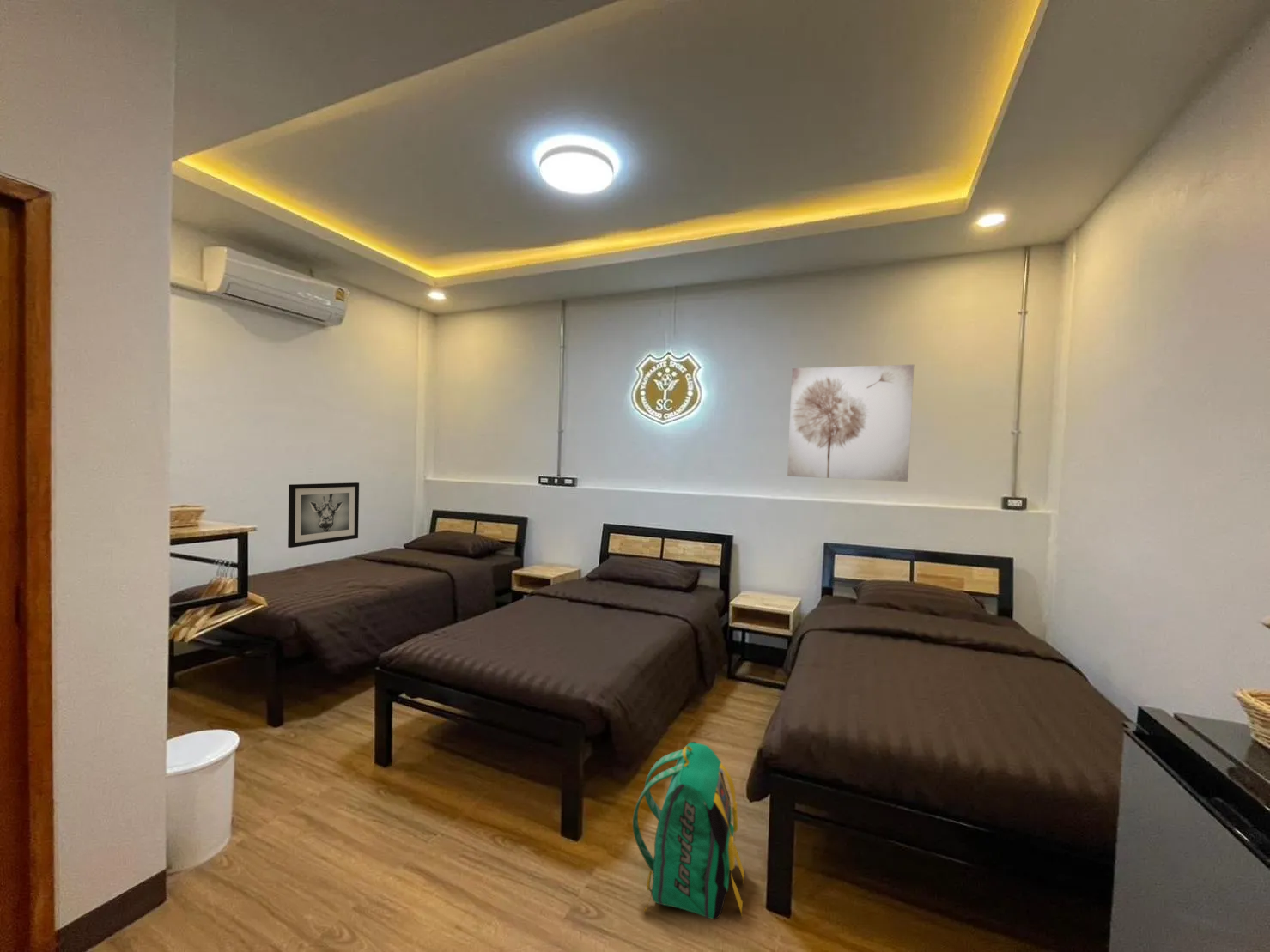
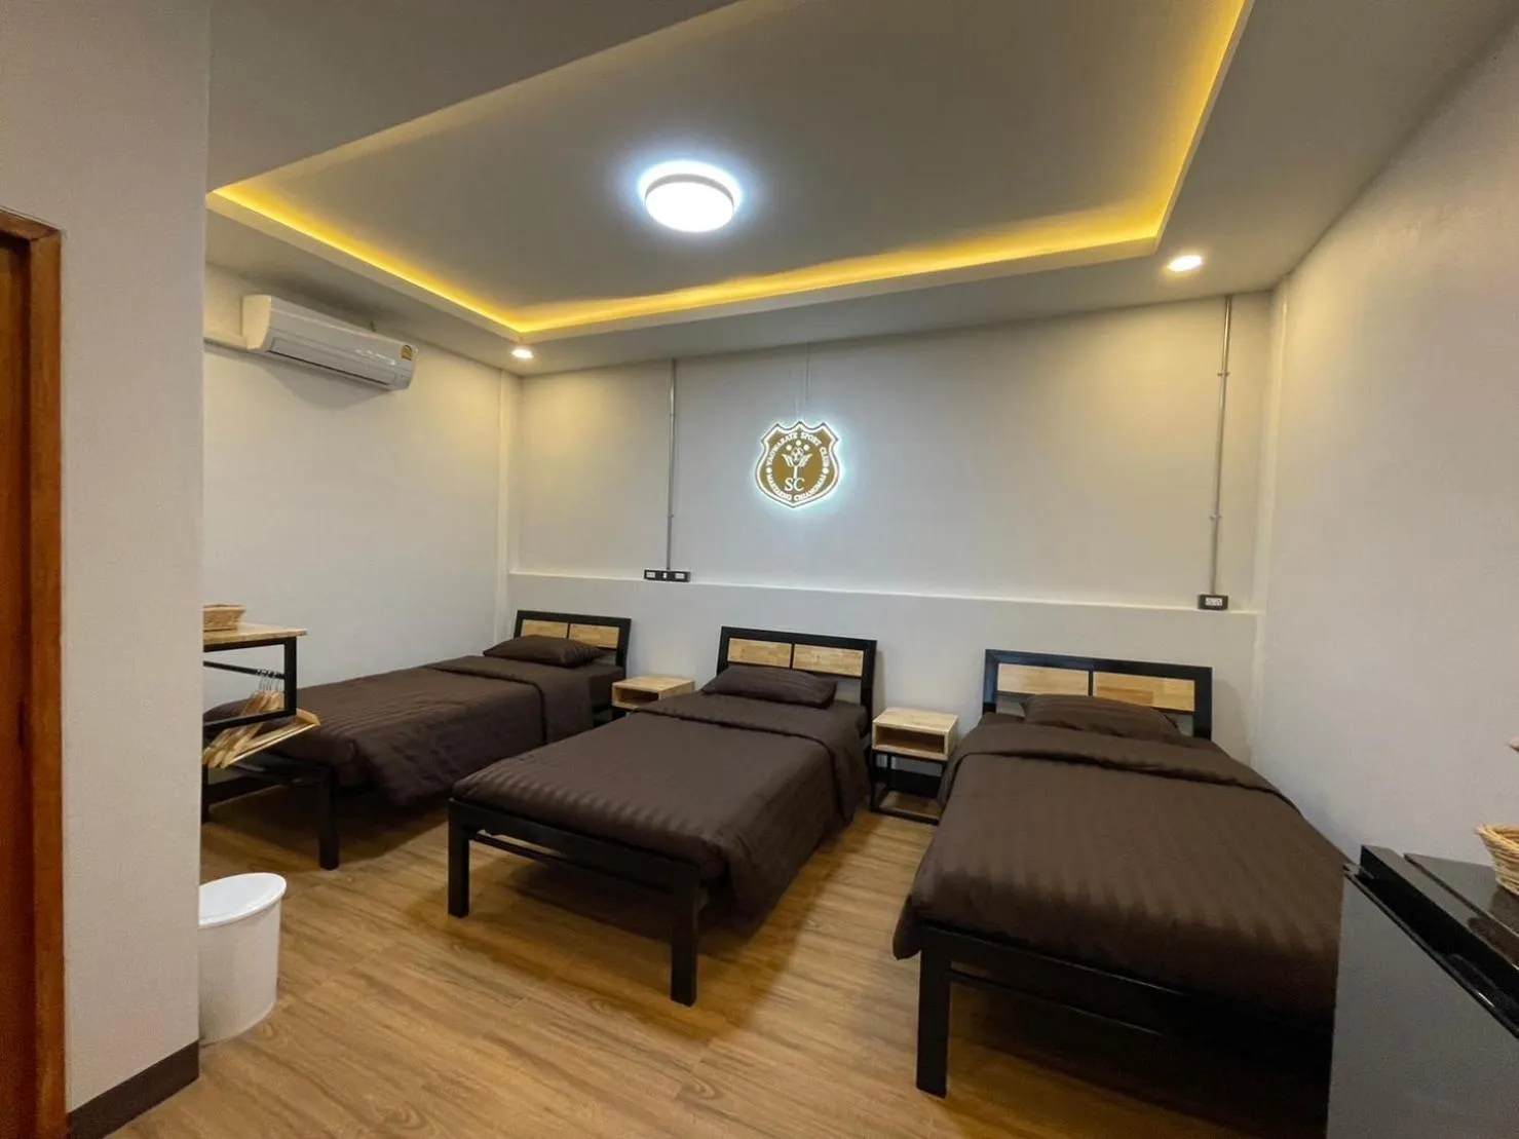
- backpack [632,741,745,920]
- wall art [787,364,915,482]
- wall art [287,482,360,549]
